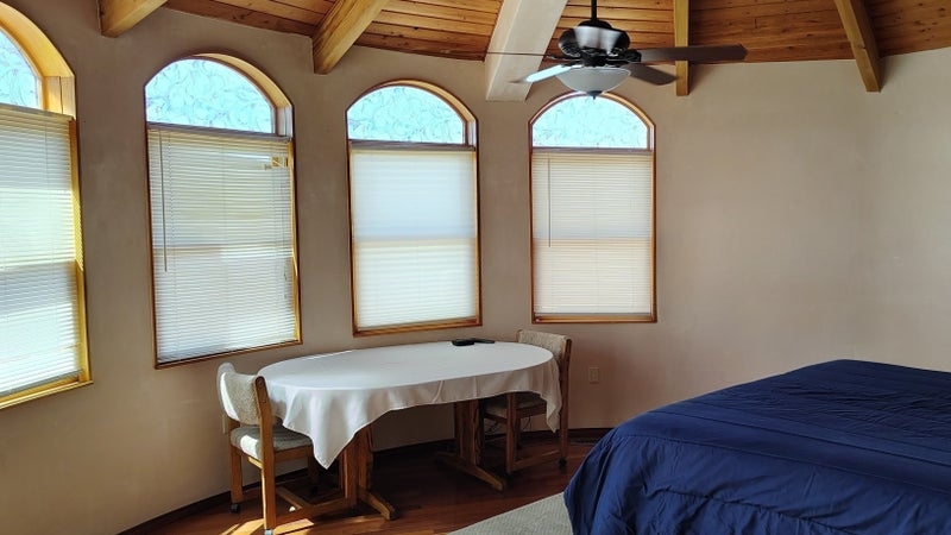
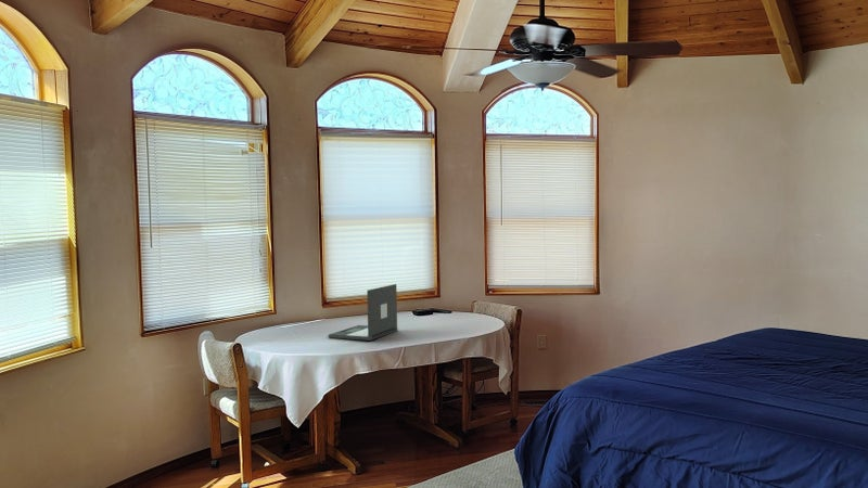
+ laptop [328,283,399,342]
